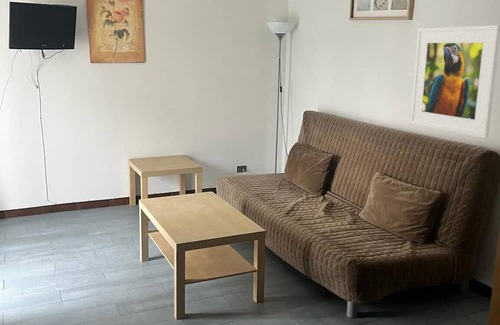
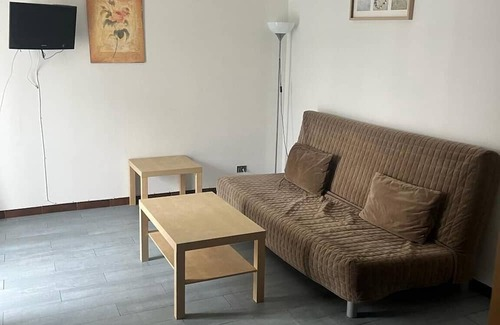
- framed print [409,24,500,139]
